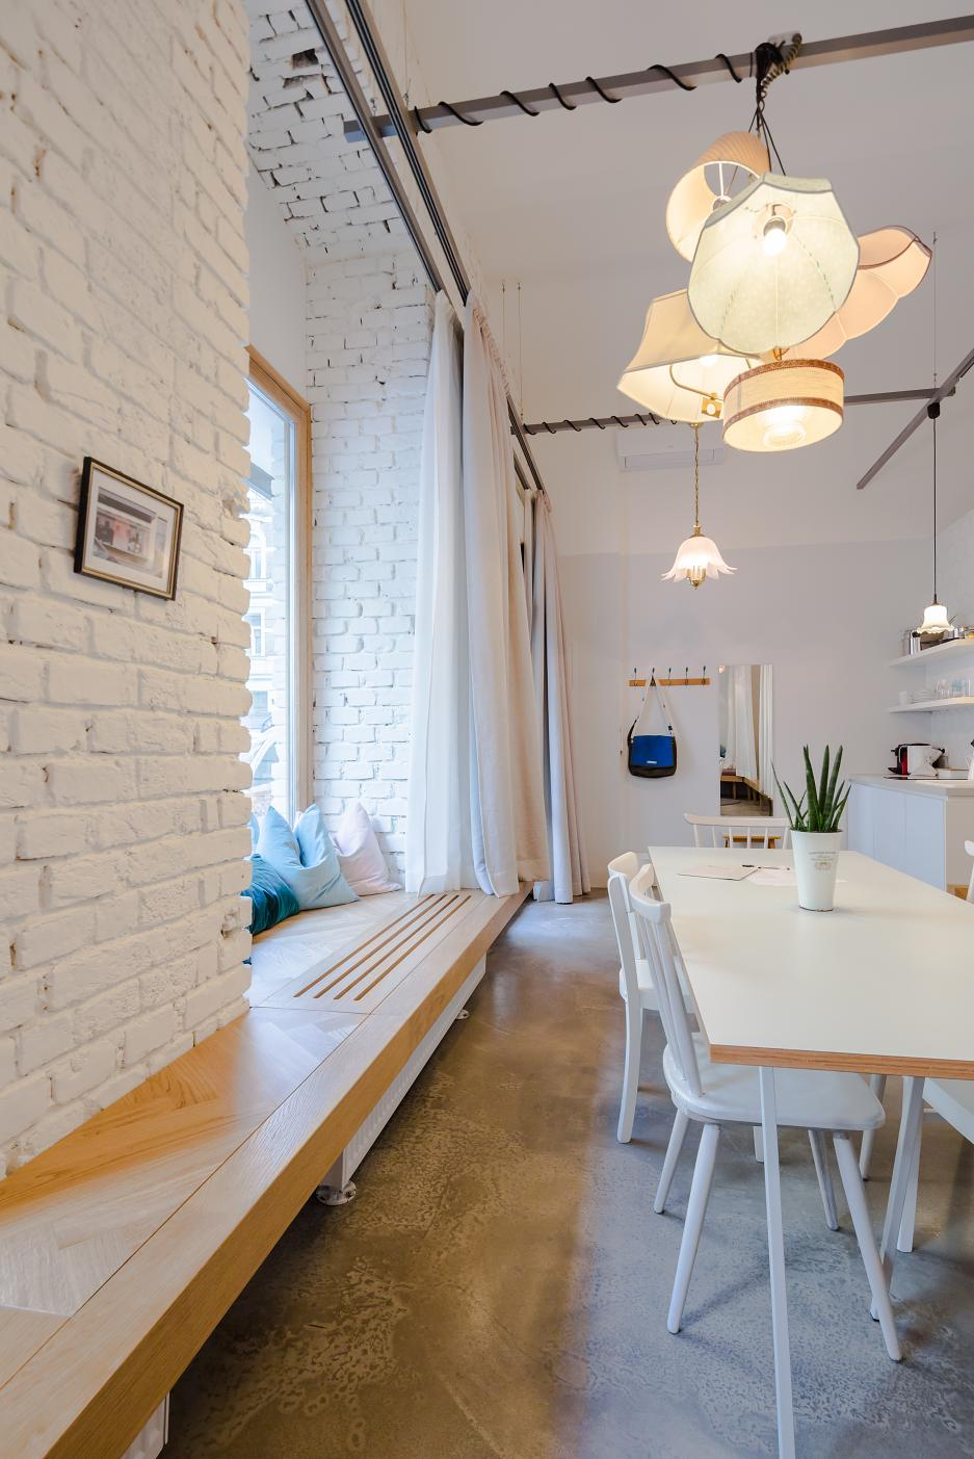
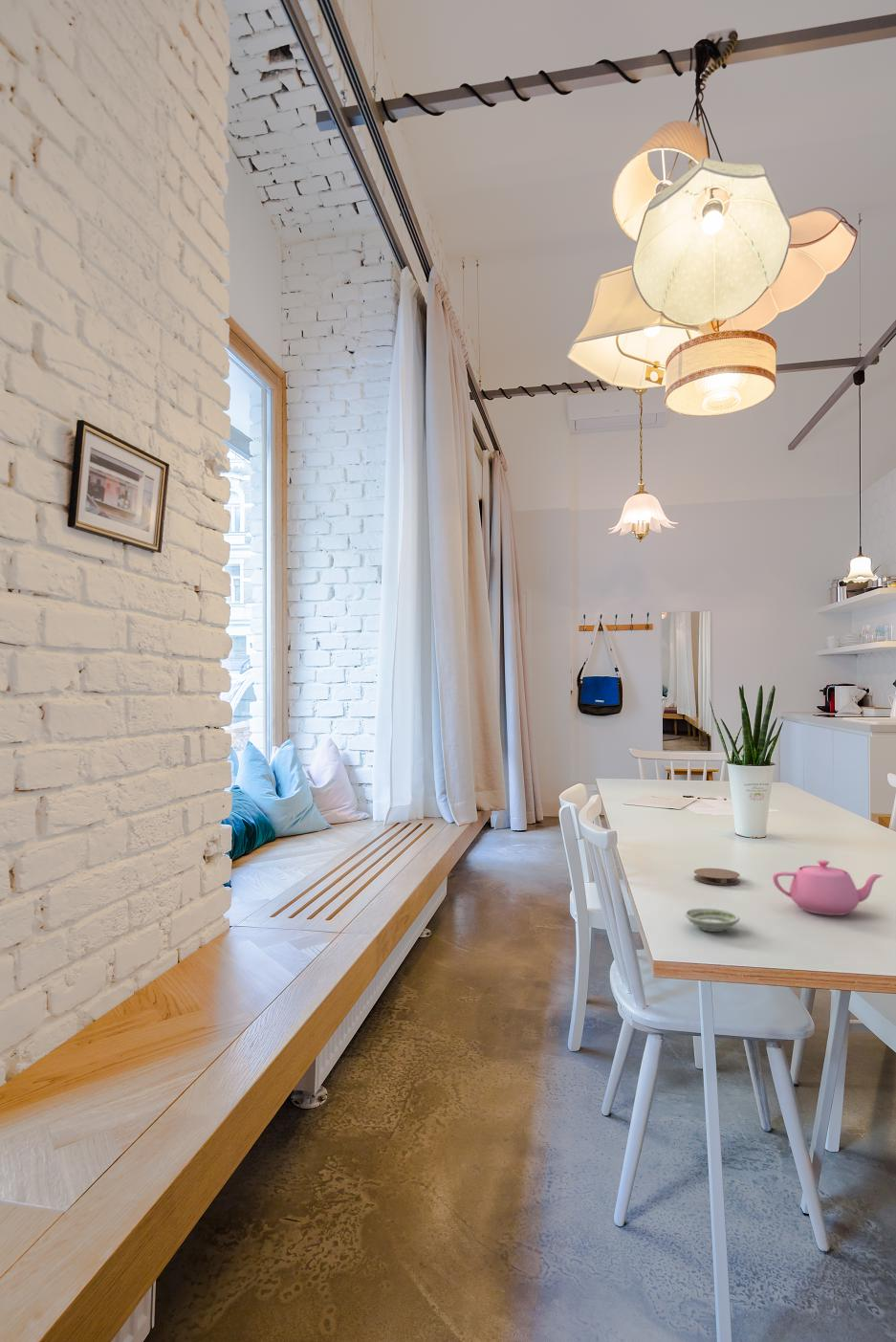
+ coaster [693,868,741,886]
+ teapot [772,859,885,916]
+ saucer [684,908,740,933]
